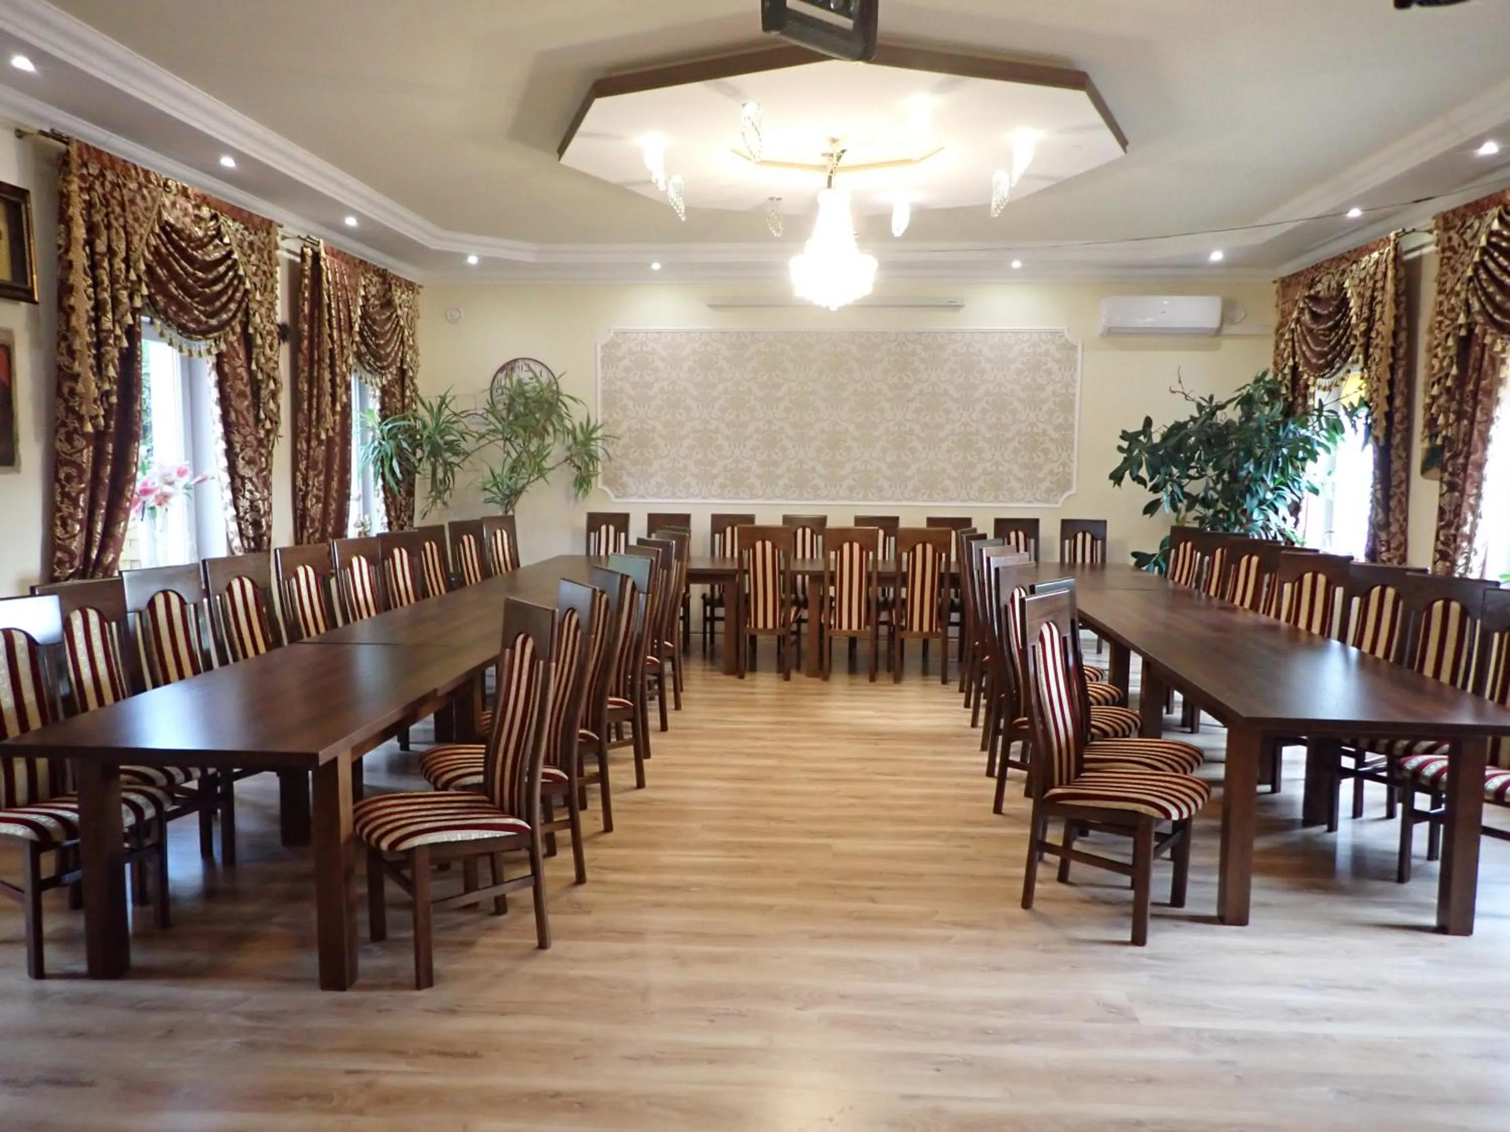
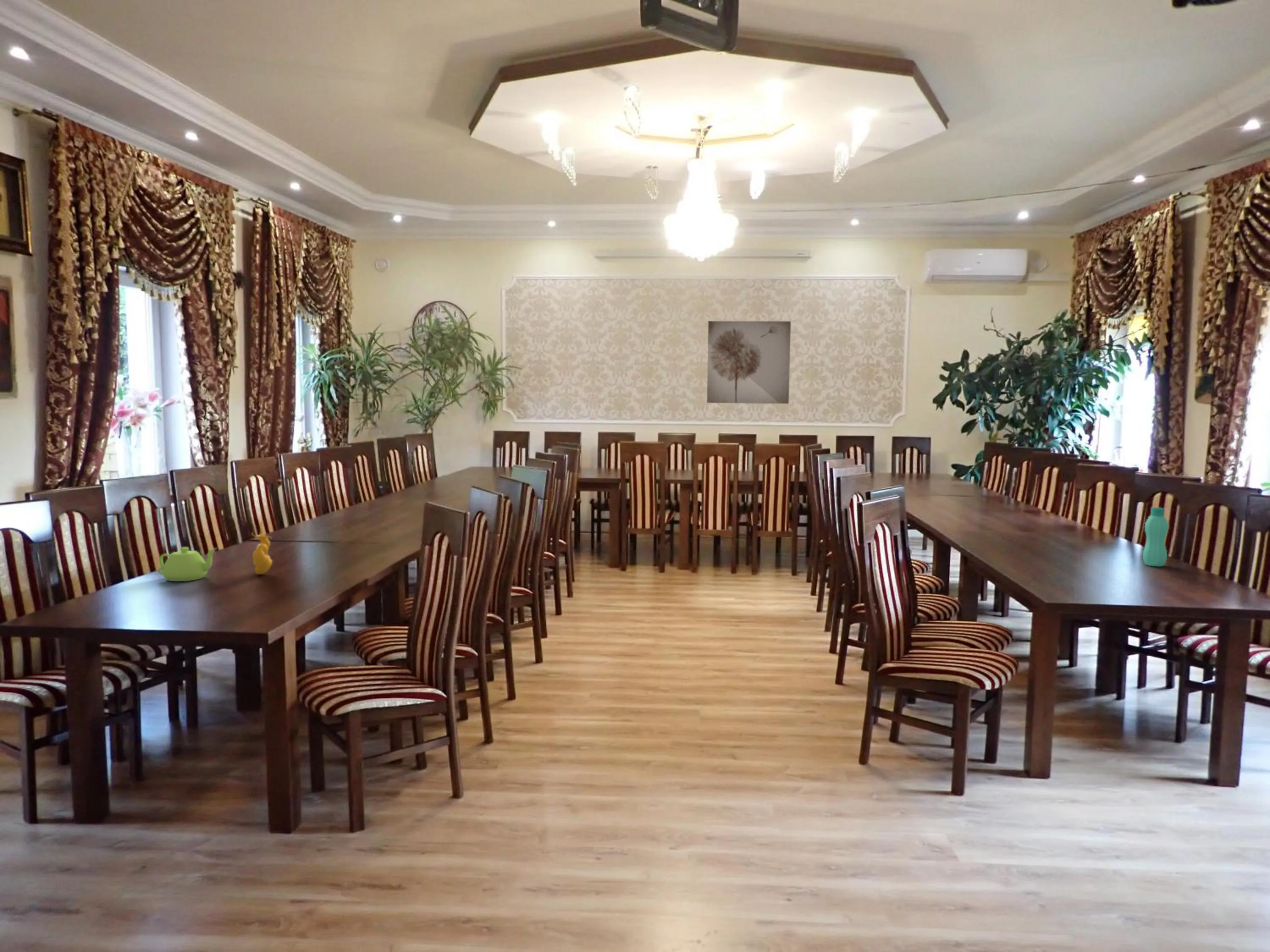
+ bottle [1142,507,1169,567]
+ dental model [251,521,273,575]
+ wall art [707,320,791,404]
+ teapot [157,547,218,582]
